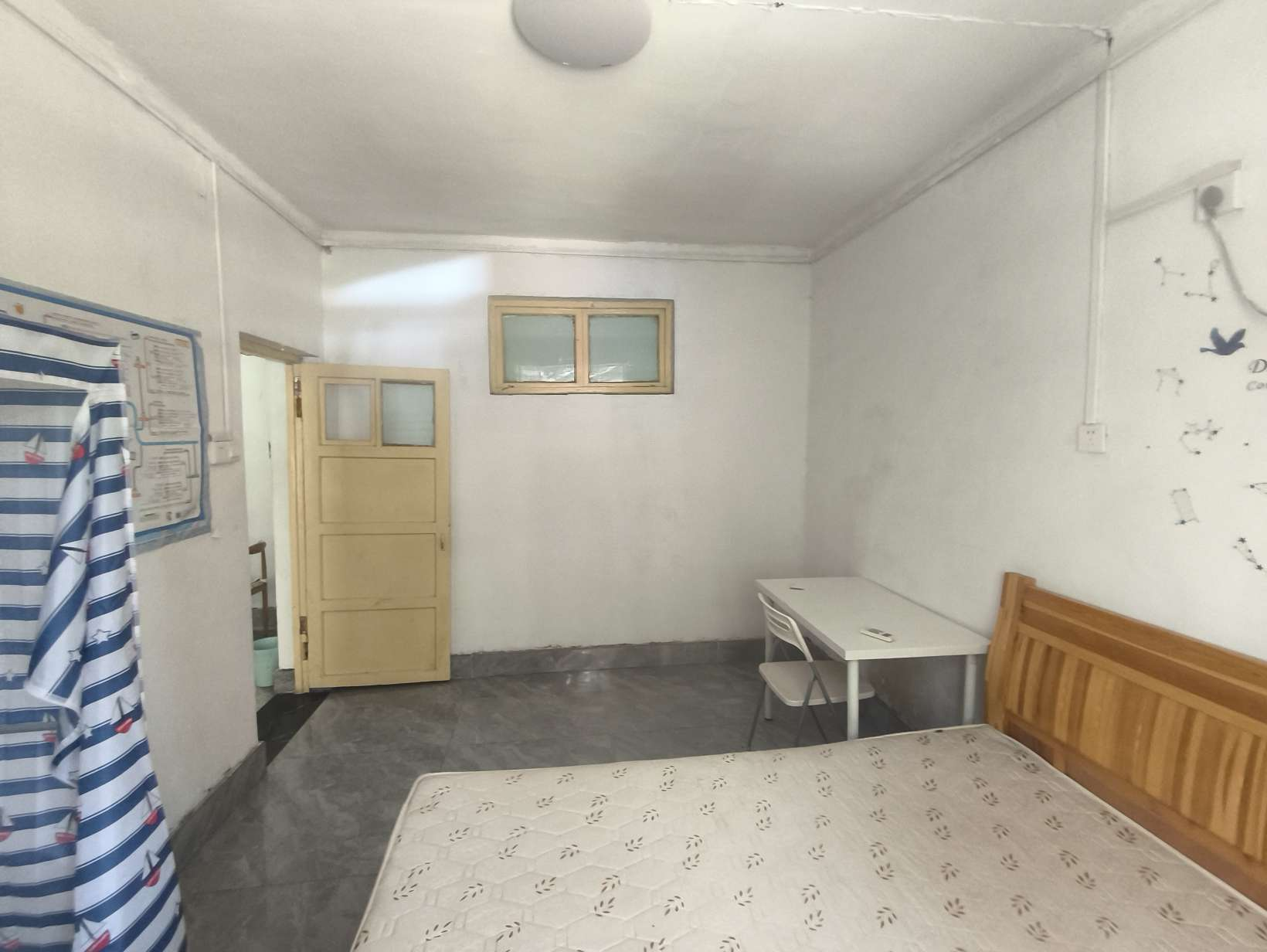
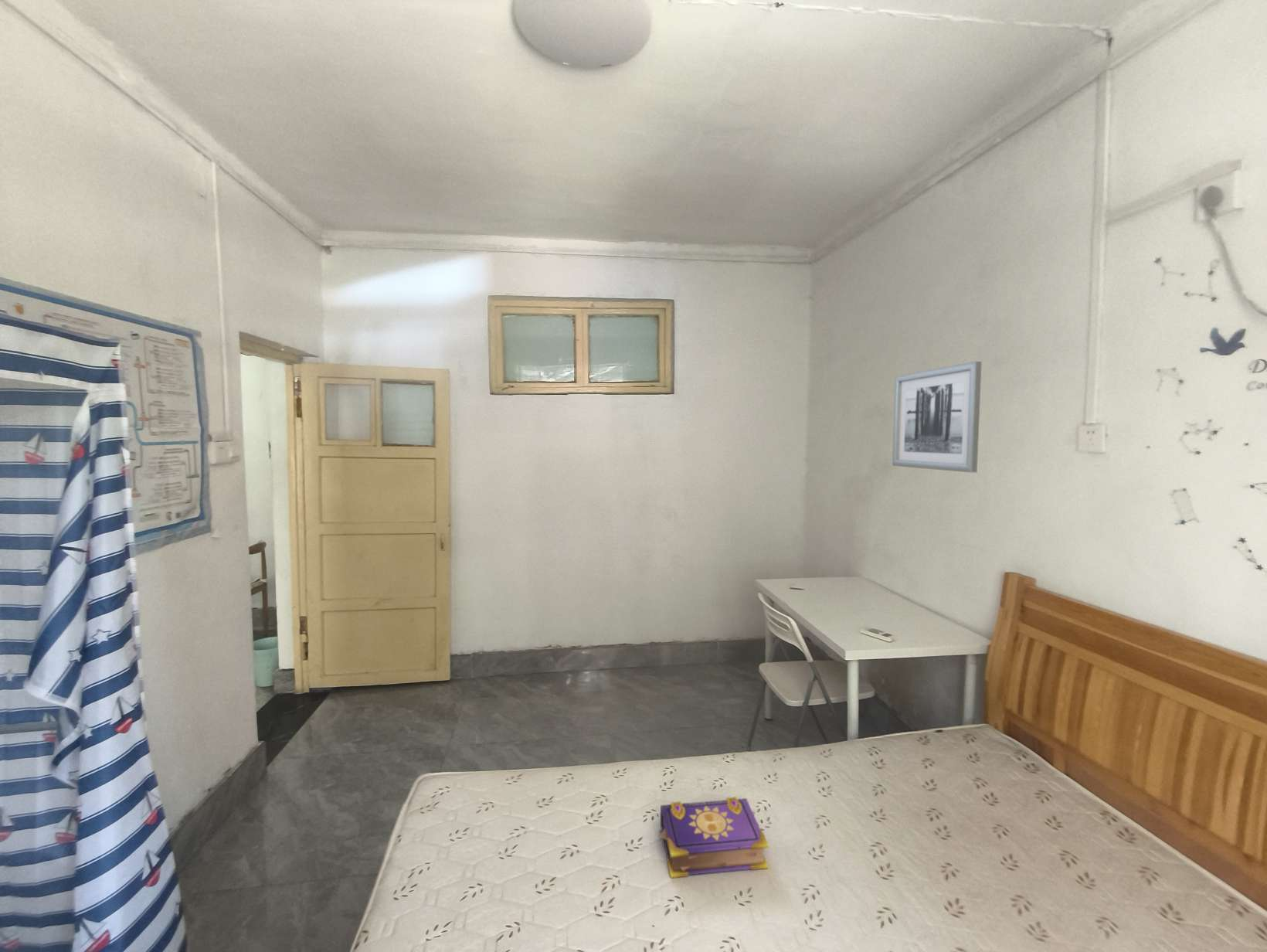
+ wall art [892,361,982,473]
+ book [658,796,769,879]
